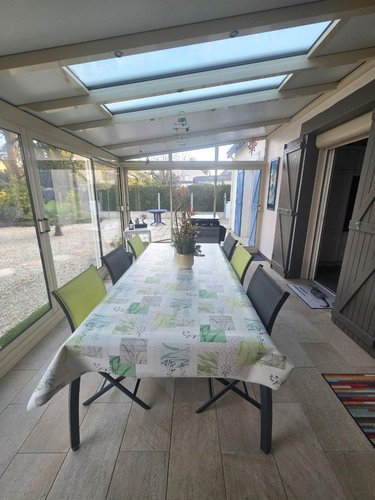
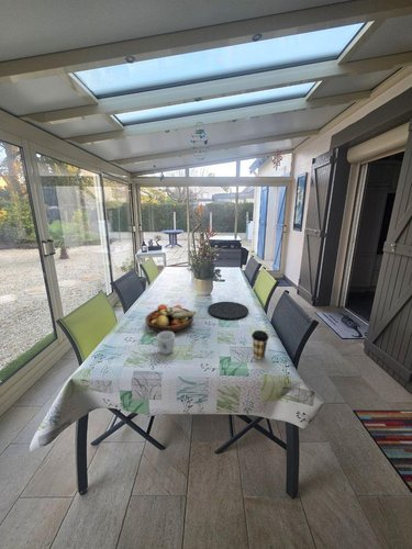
+ fruit bowl [144,303,197,334]
+ mug [149,332,176,356]
+ plate [207,301,249,321]
+ coffee cup [250,329,270,360]
